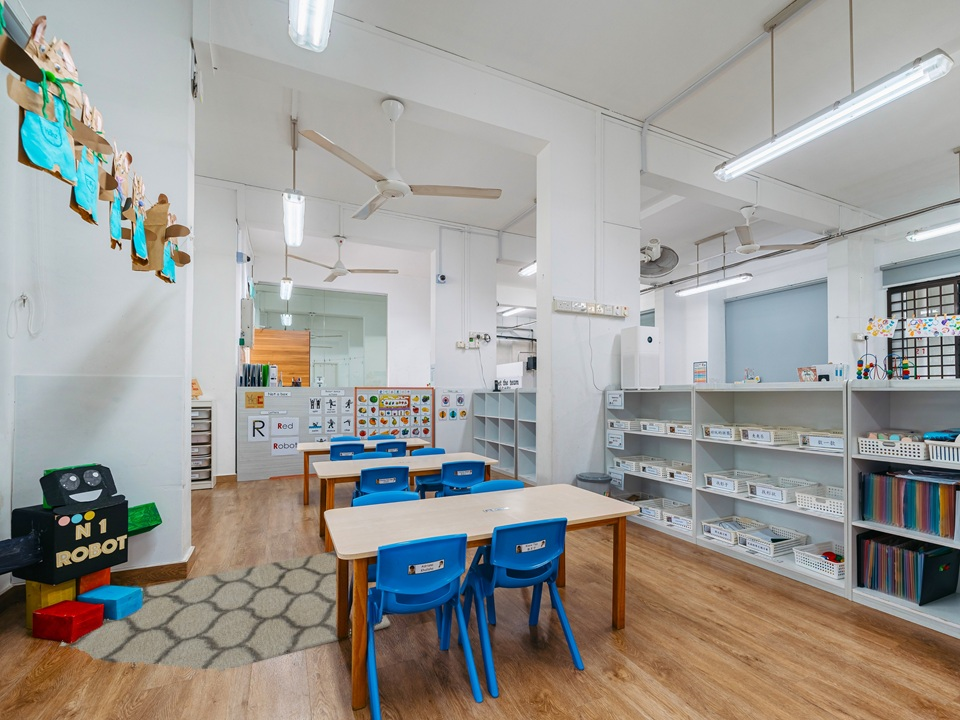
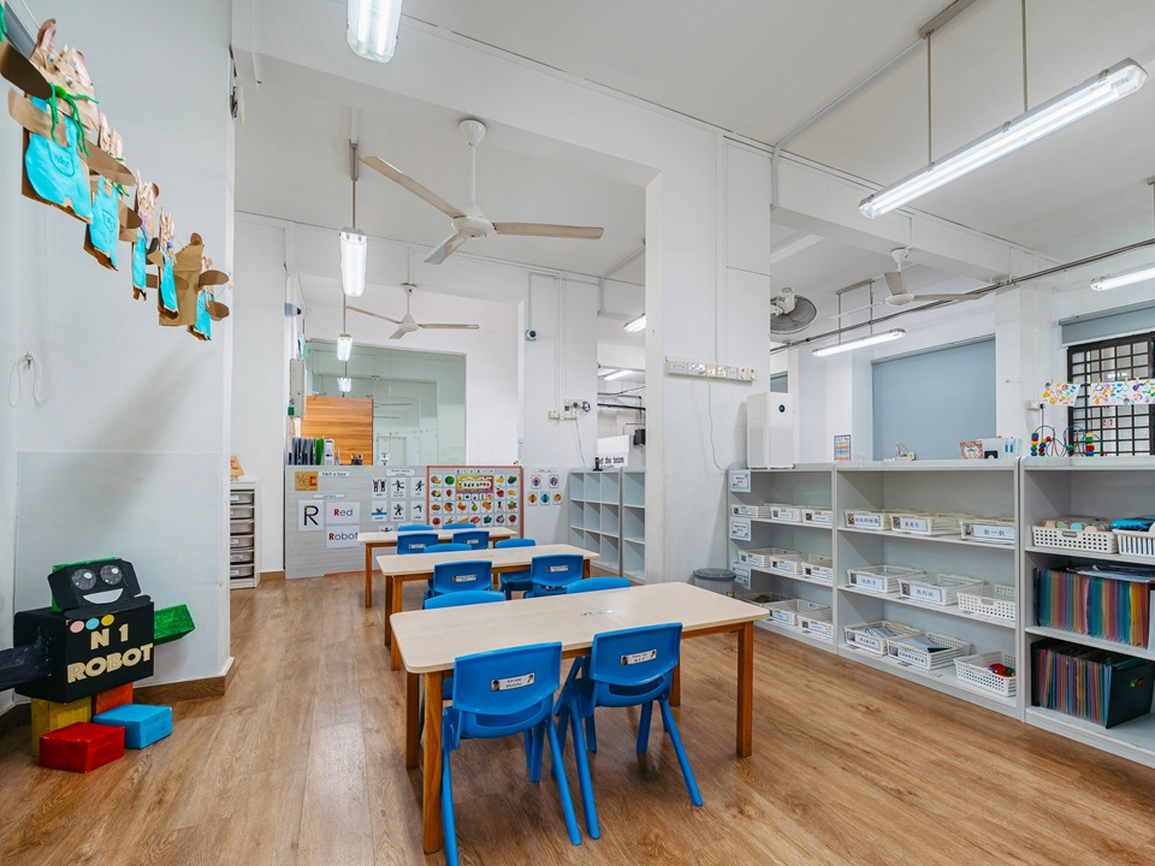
- rug [57,550,391,673]
